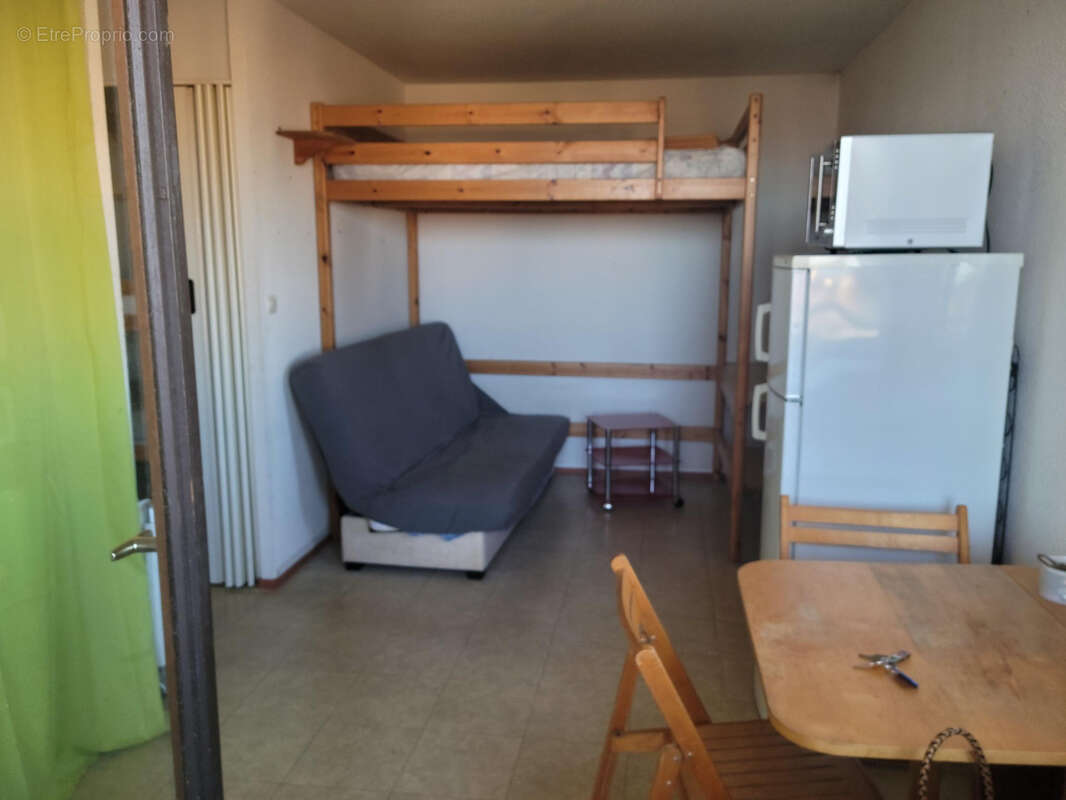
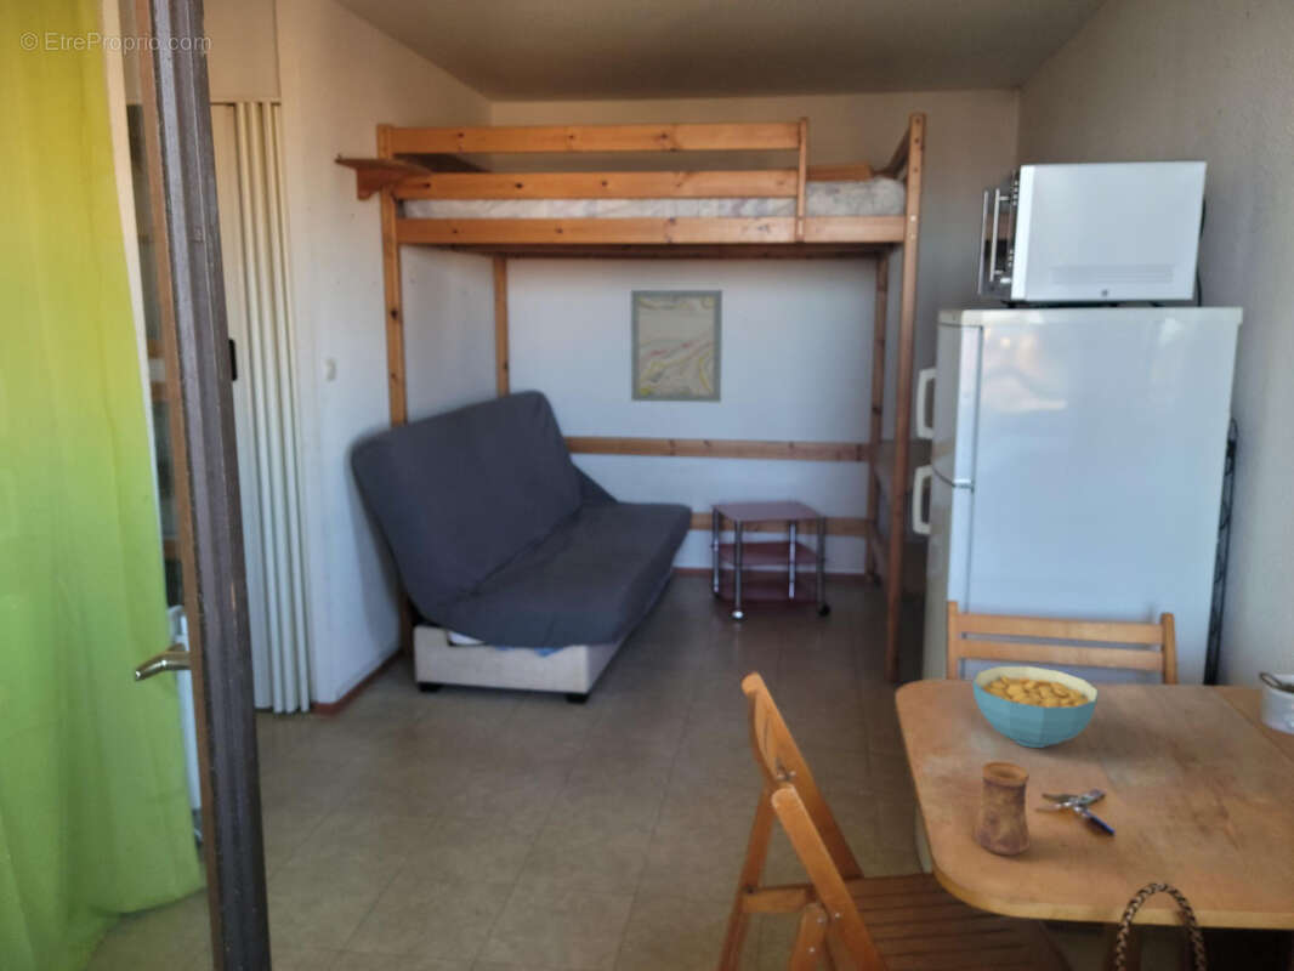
+ cup [972,760,1032,857]
+ cereal bowl [971,665,1100,749]
+ wall art [630,289,723,404]
